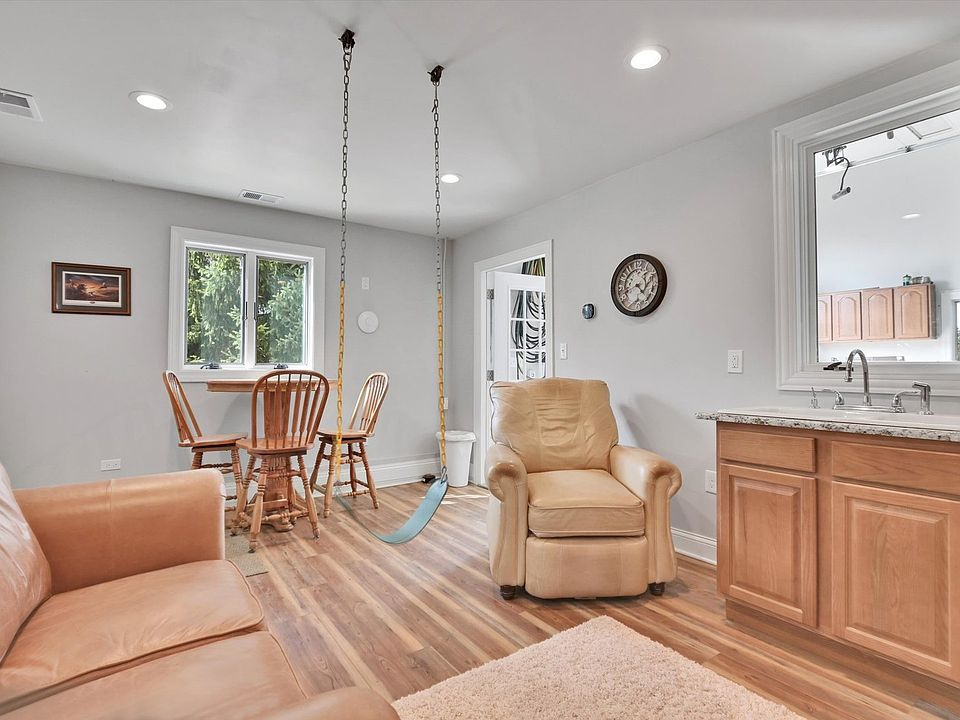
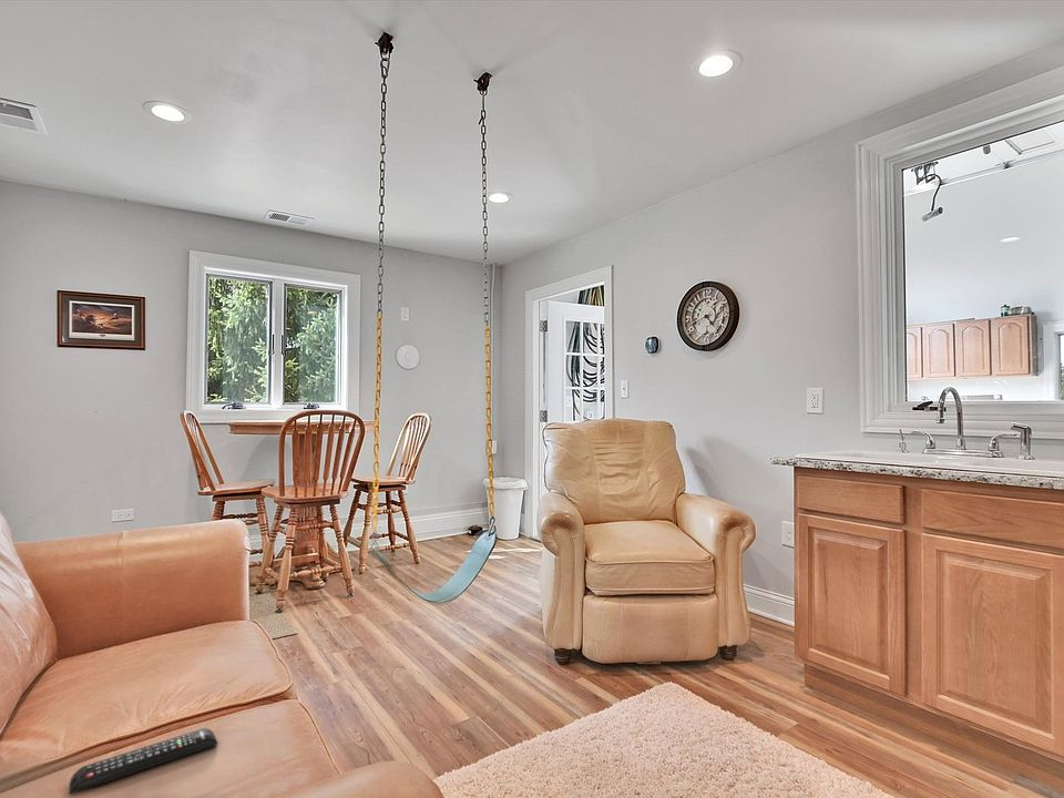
+ remote control [68,727,219,796]
